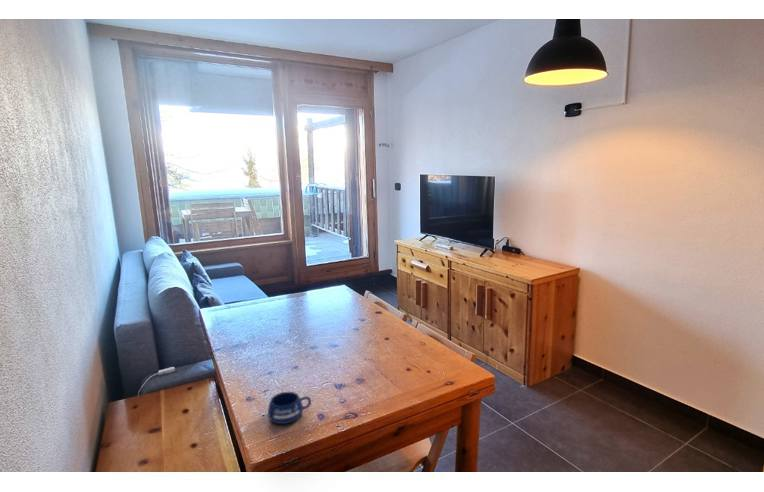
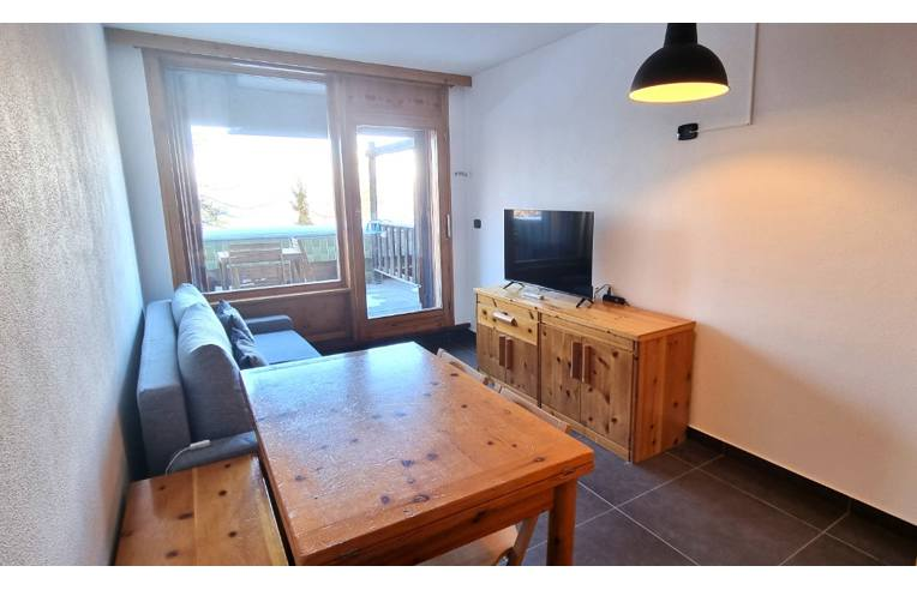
- mug [267,391,312,425]
